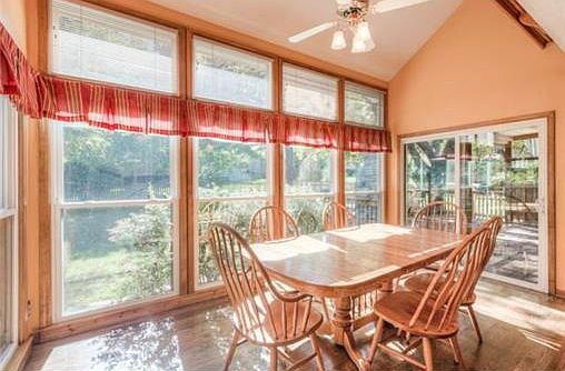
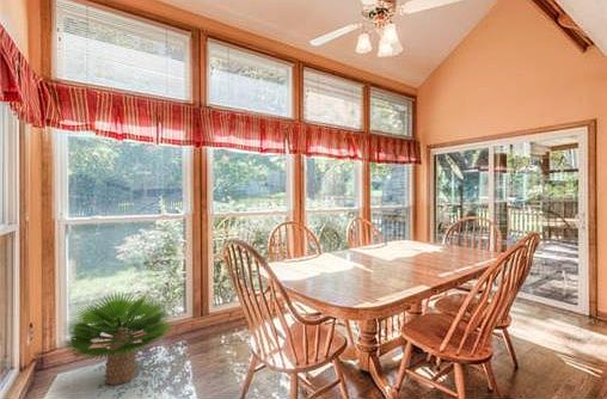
+ potted plant [56,289,176,386]
